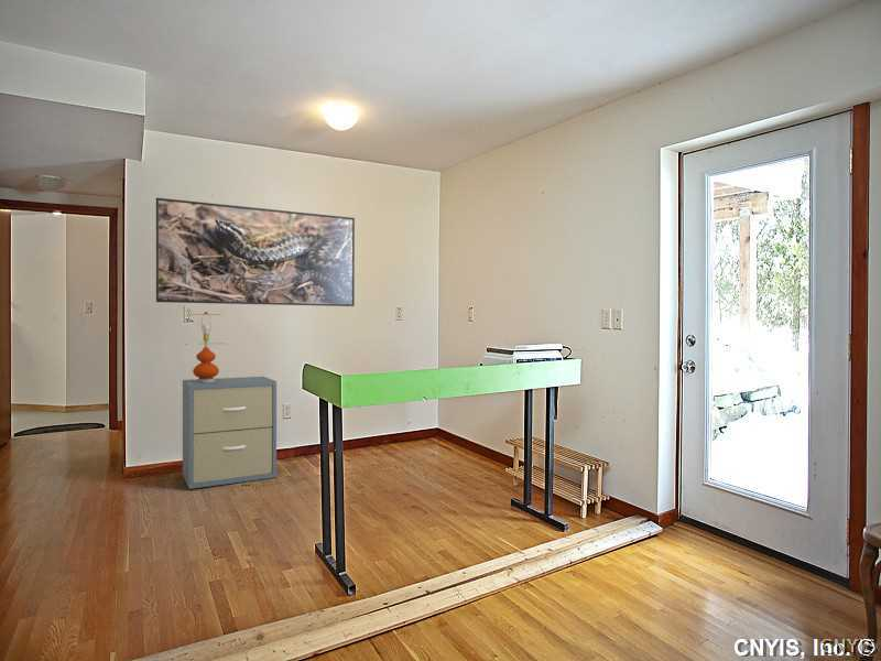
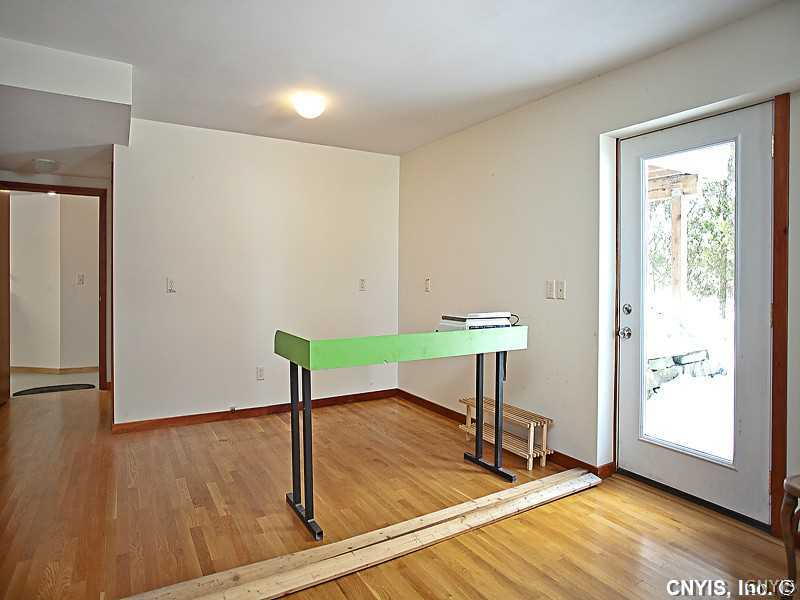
- file cabinet [182,376,278,490]
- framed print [155,197,356,307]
- table lamp [183,311,227,382]
